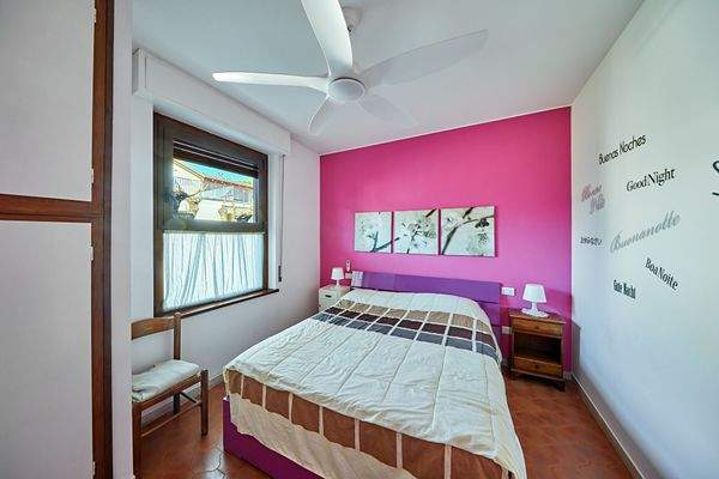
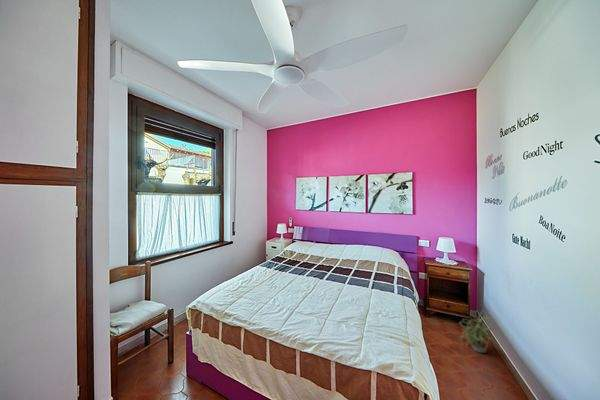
+ potted plant [458,310,502,354]
